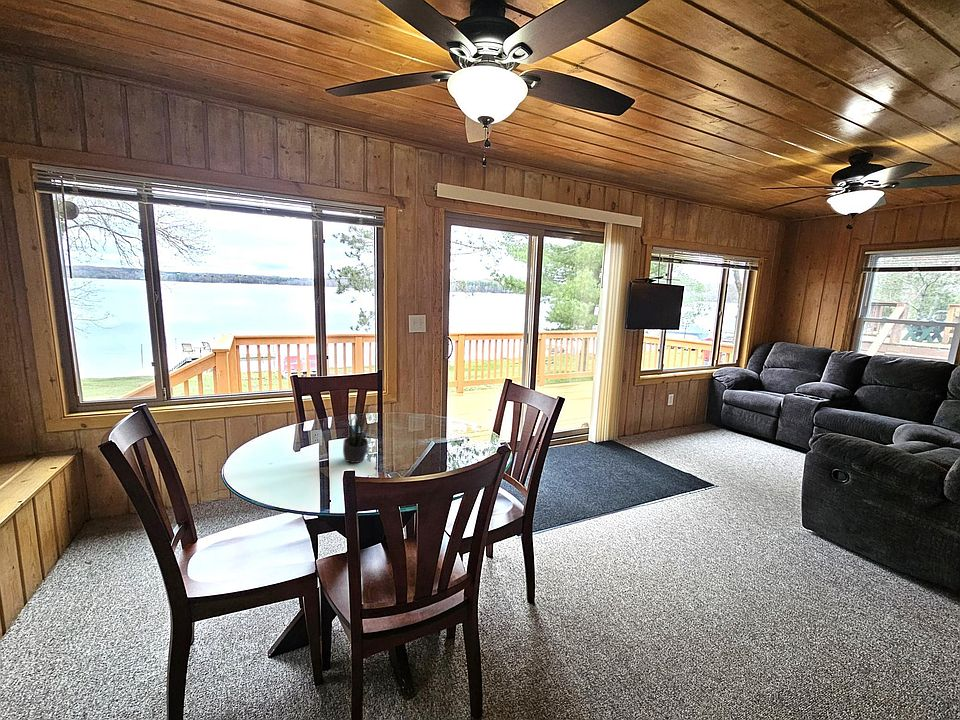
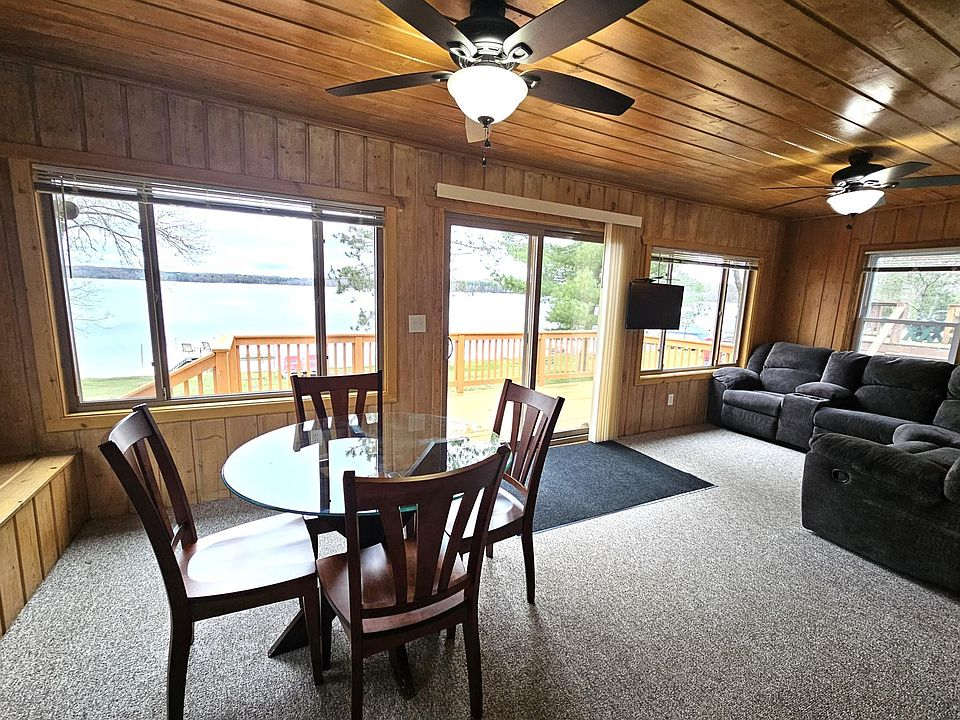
- potted plant [342,402,369,464]
